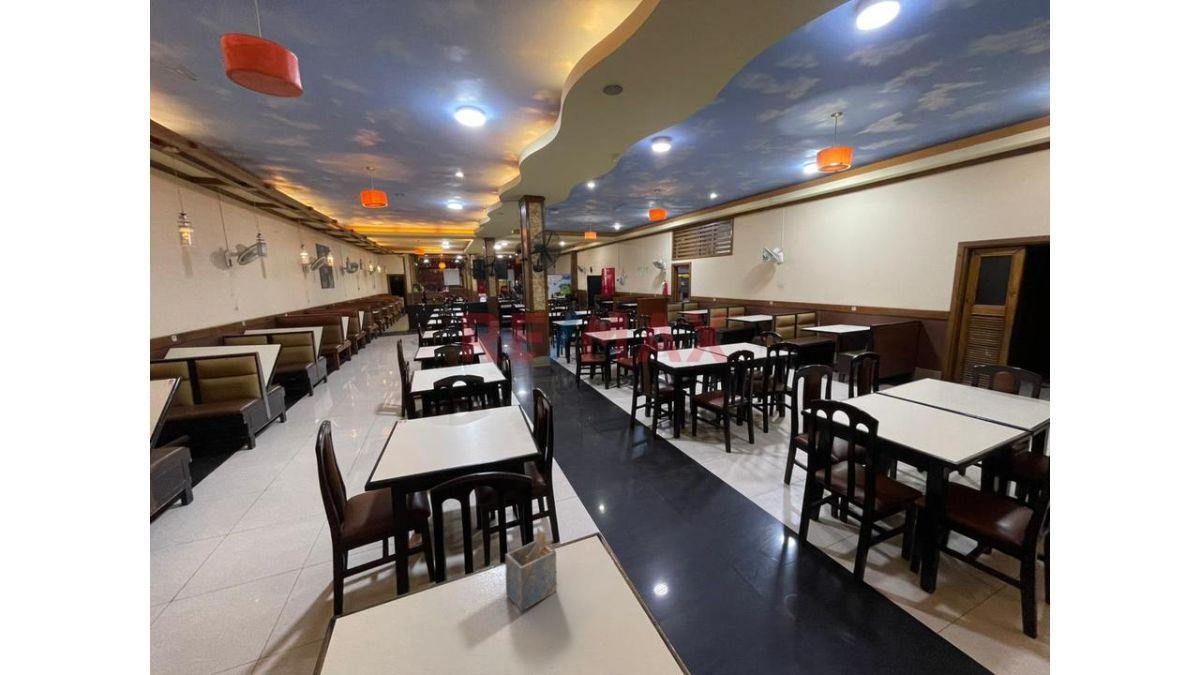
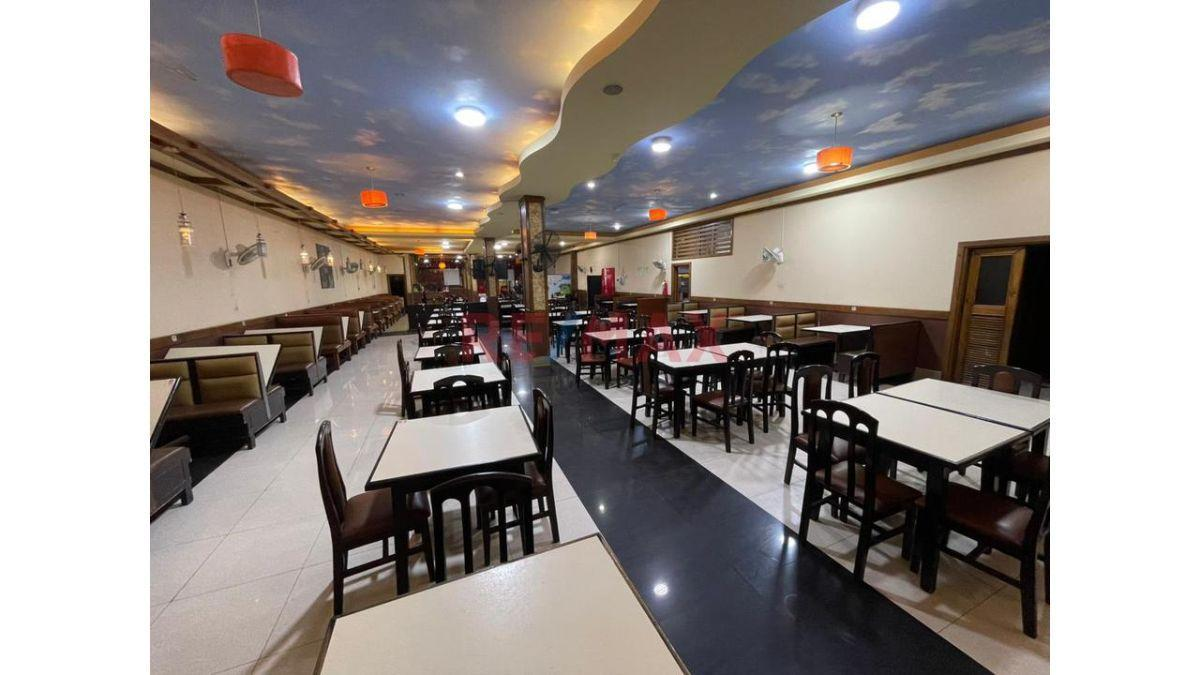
- napkin holder [504,526,558,612]
